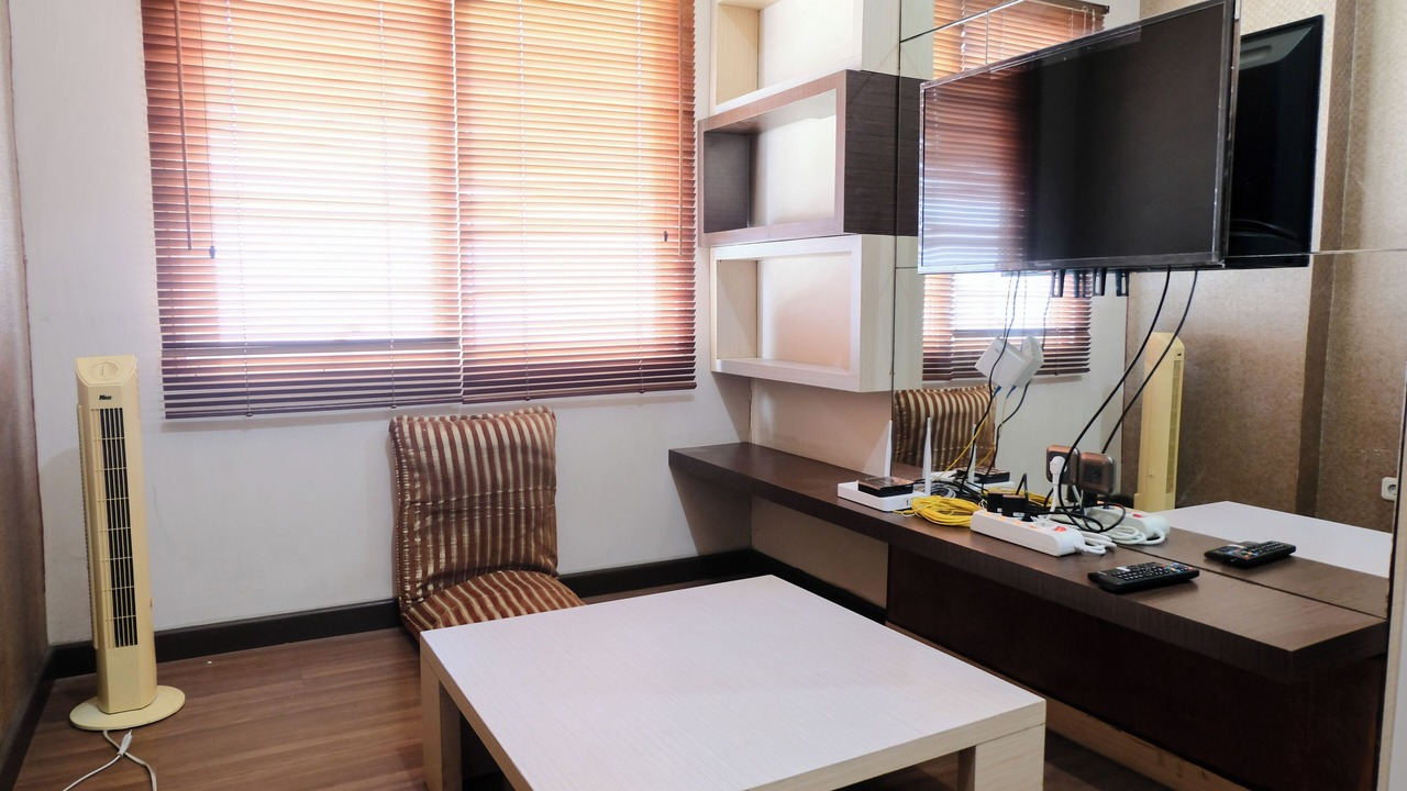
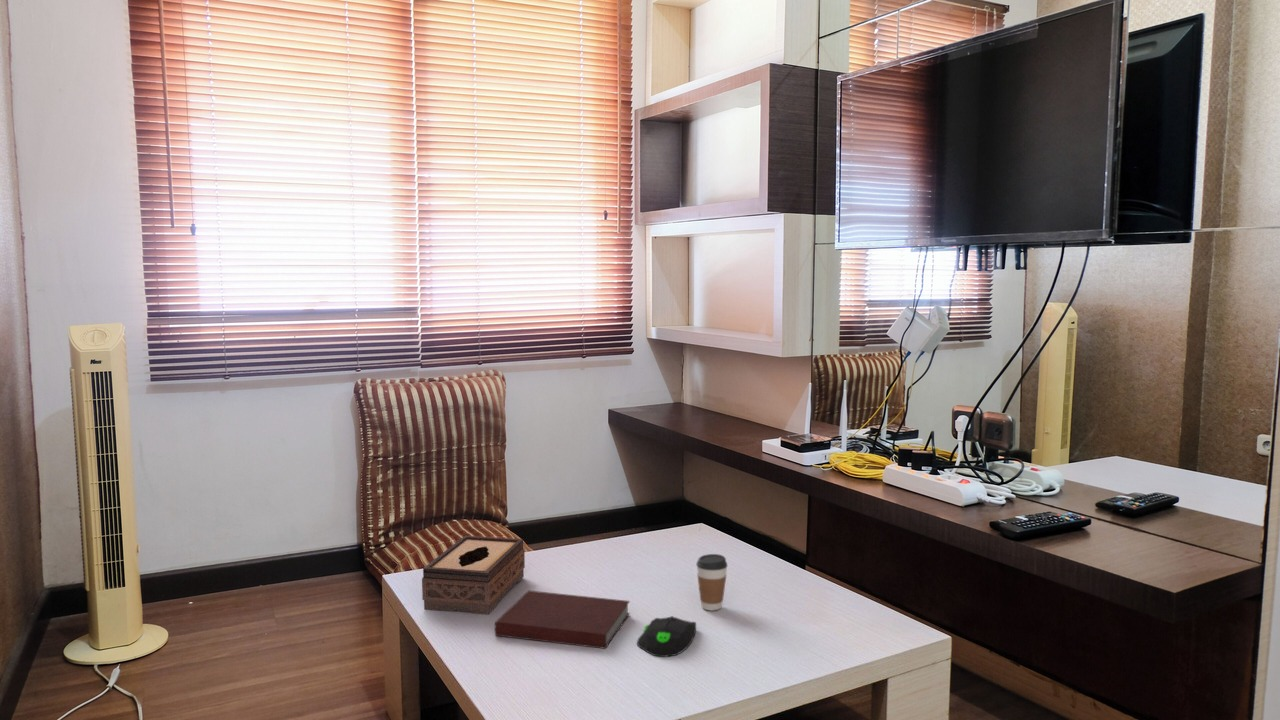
+ notebook [494,590,631,650]
+ coffee cup [695,553,728,612]
+ tissue box [421,535,526,616]
+ computer mouse [636,615,697,658]
